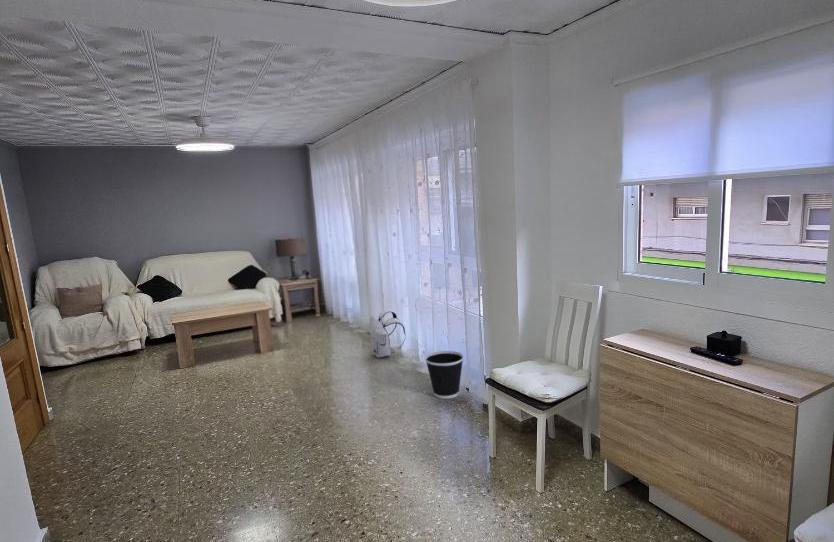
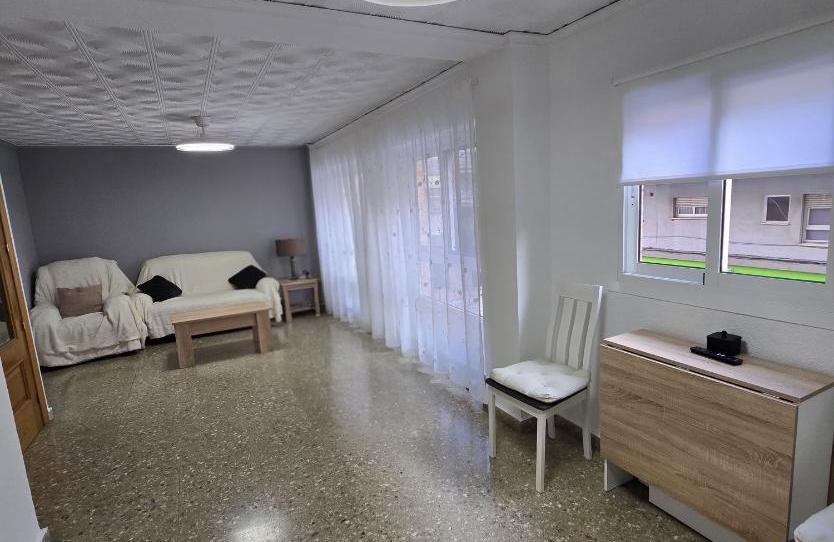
- backpack [368,309,407,359]
- wastebasket [424,350,465,400]
